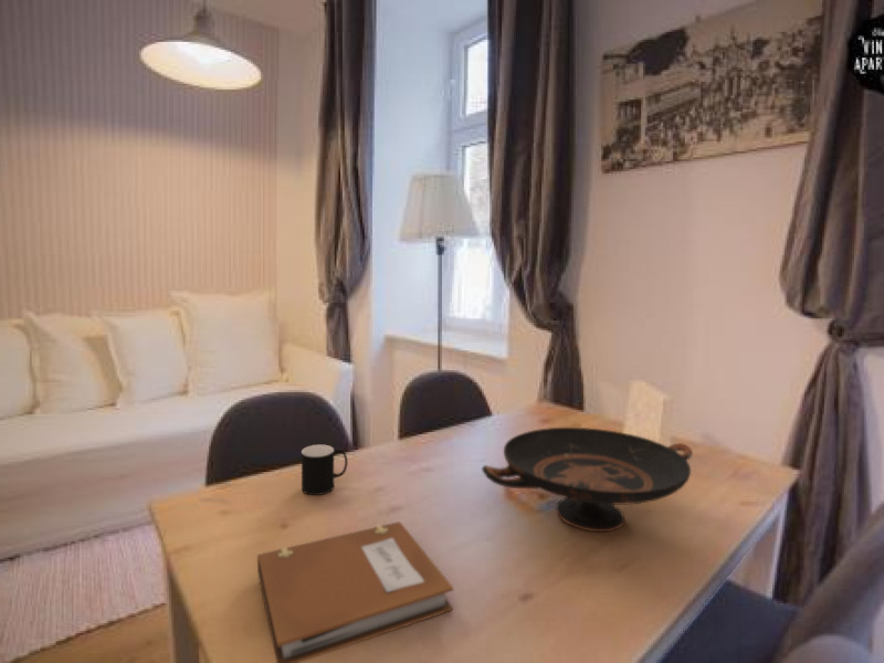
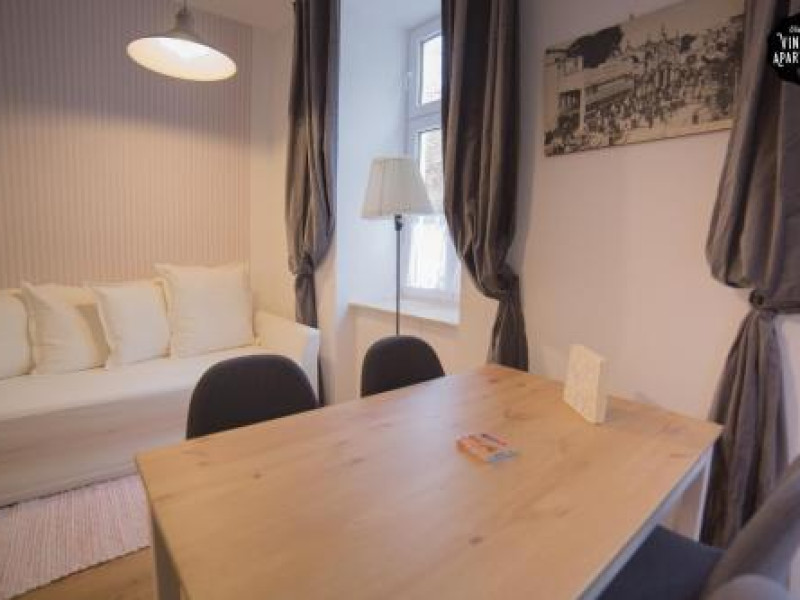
- decorative bowl [481,427,694,533]
- cup [301,443,349,496]
- notebook [256,520,454,663]
